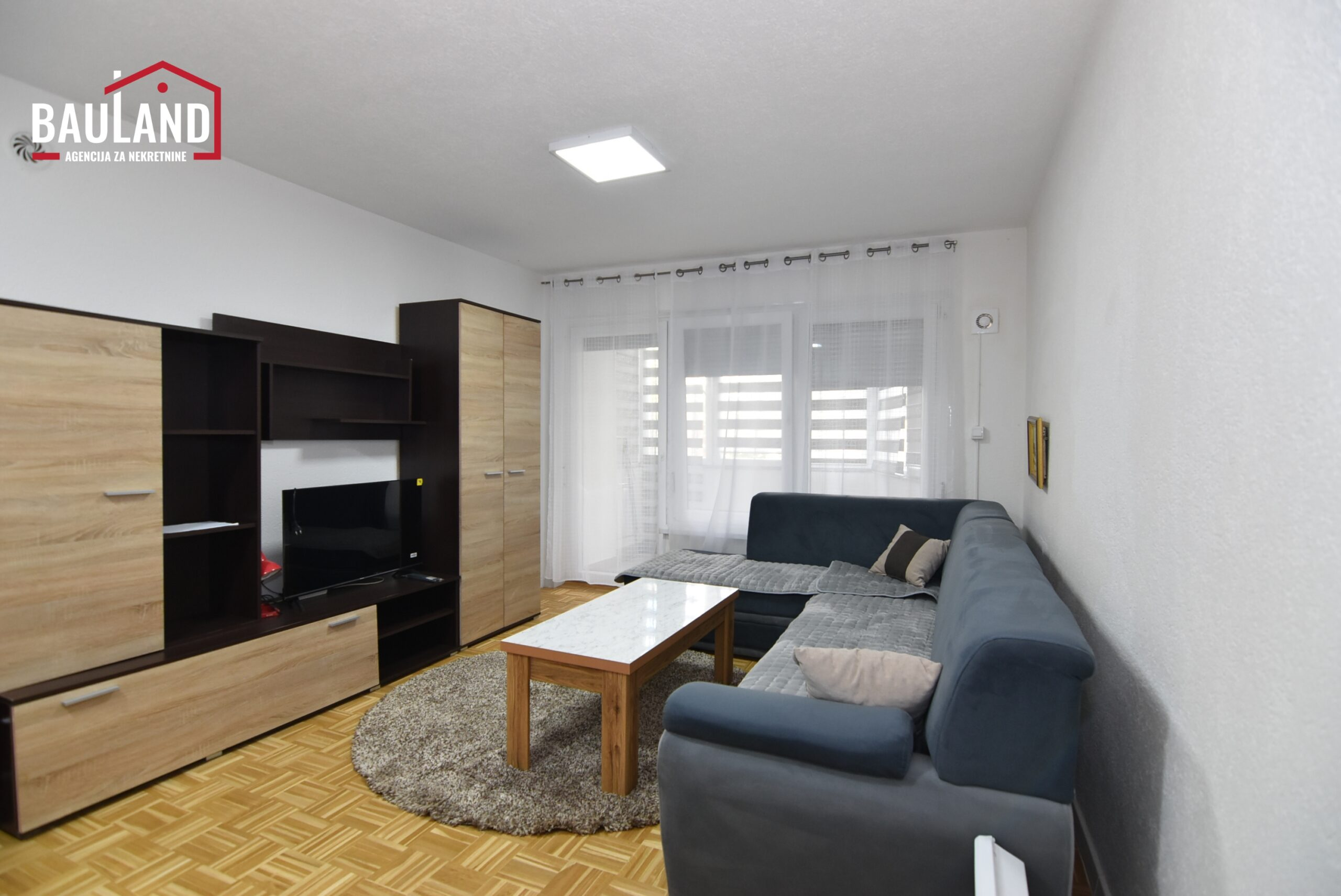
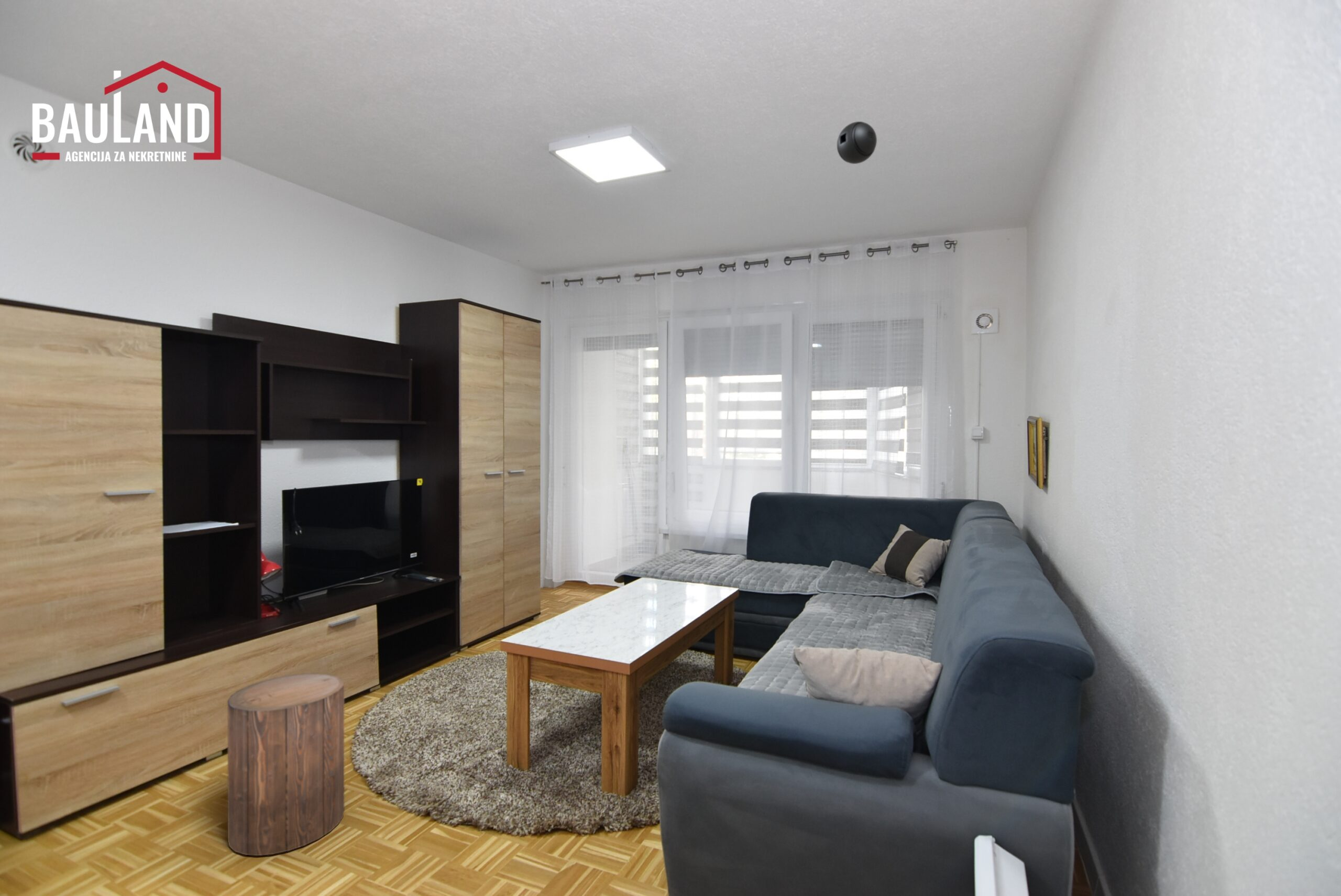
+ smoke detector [837,121,877,164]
+ stool [227,672,345,856]
